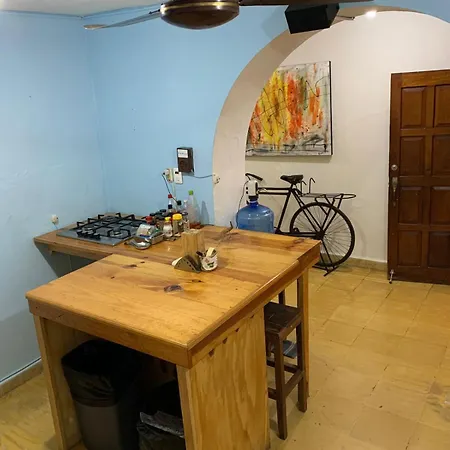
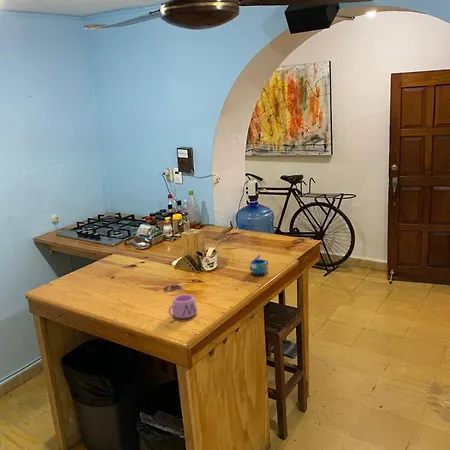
+ mug [167,293,198,319]
+ mug [249,254,269,276]
